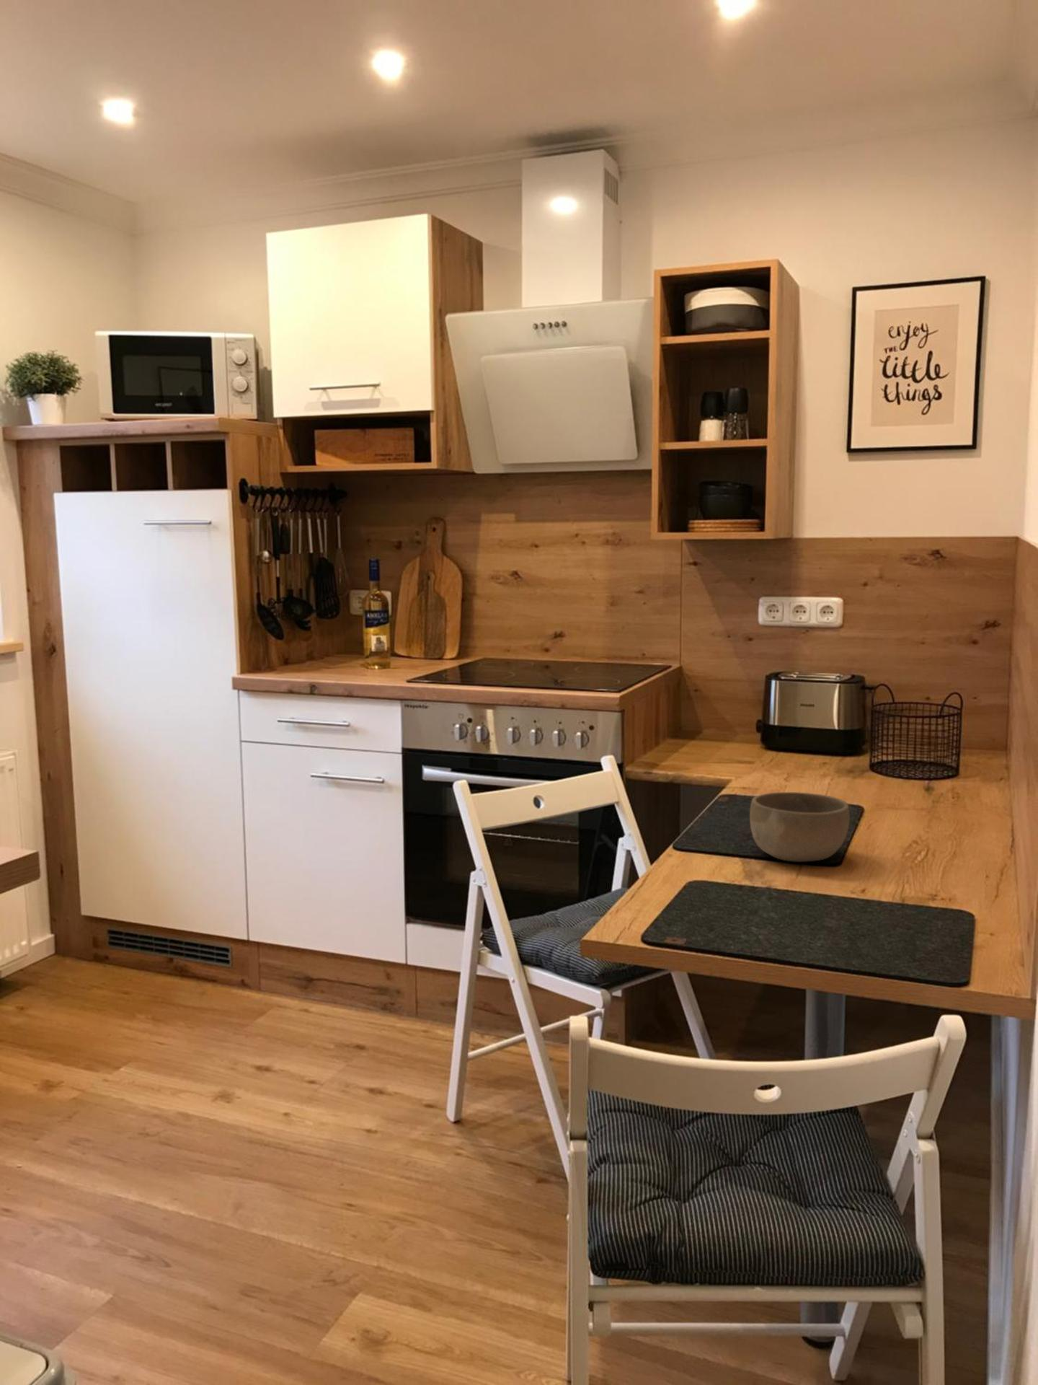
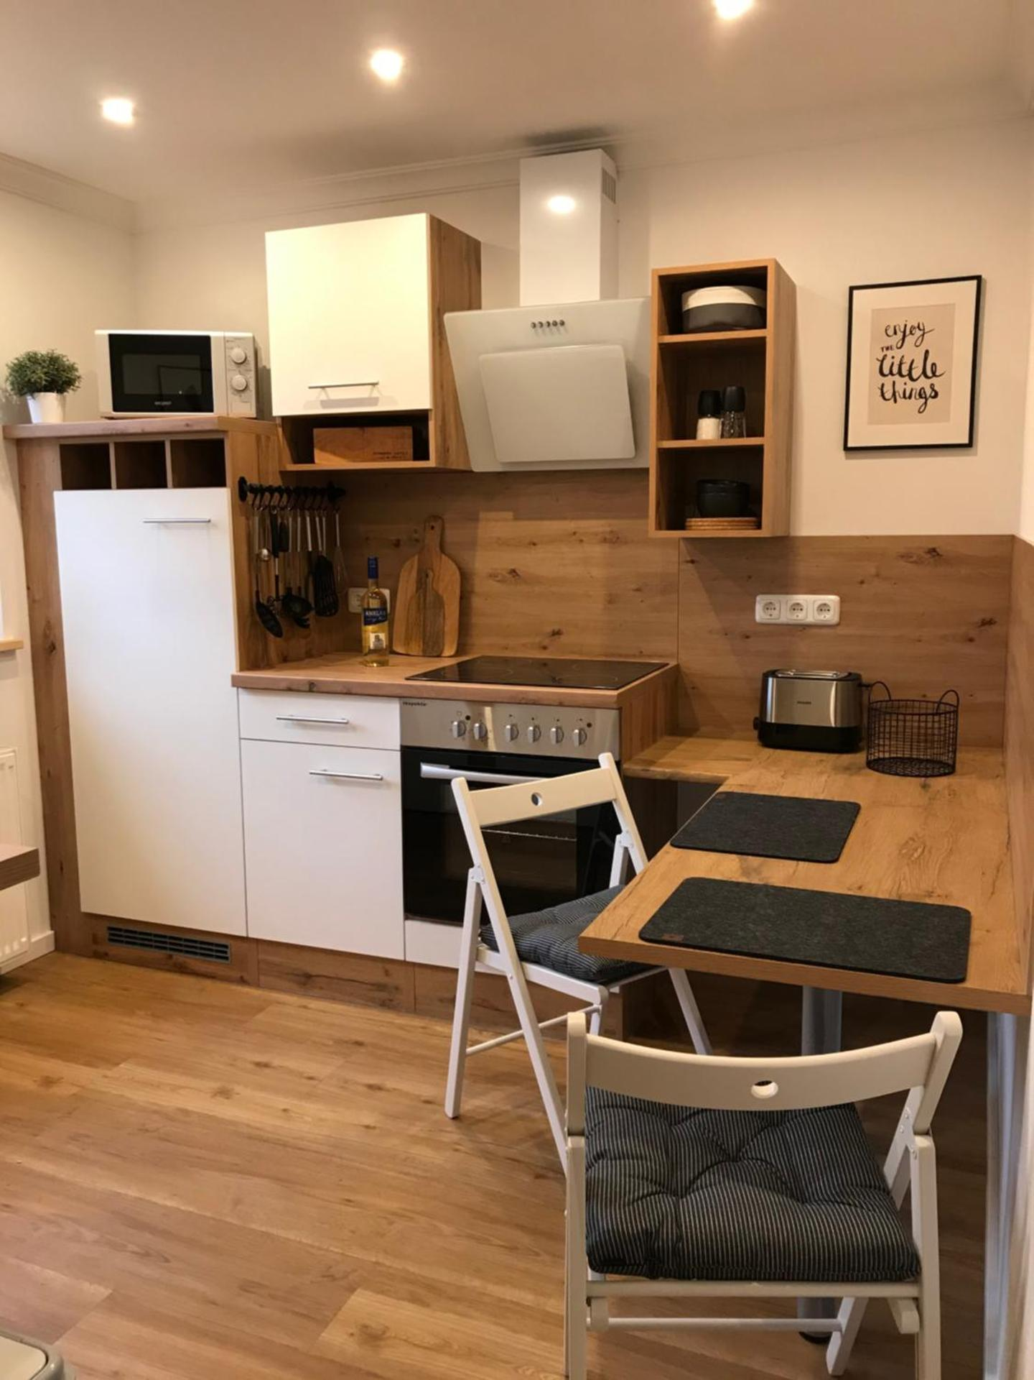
- bowl [749,792,850,863]
